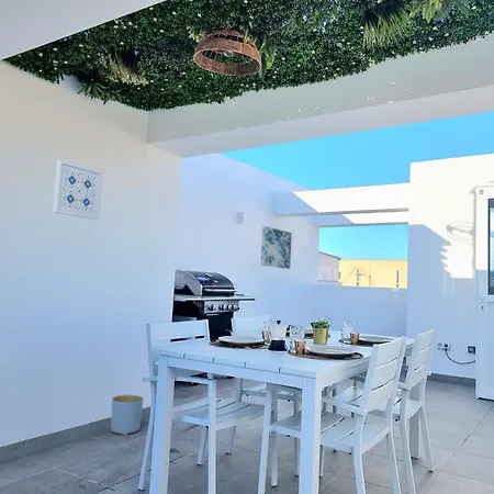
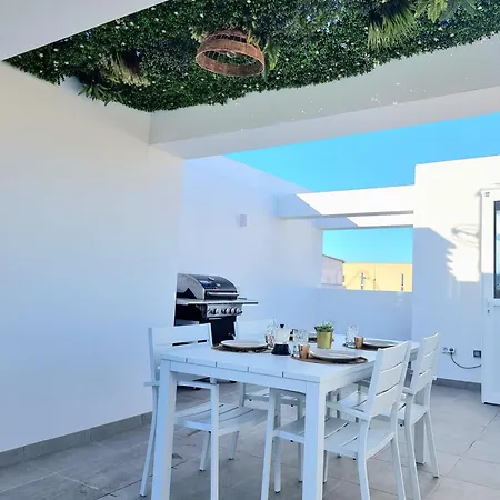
- wall art [259,225,293,270]
- wall art [52,159,103,221]
- planter [110,394,144,436]
